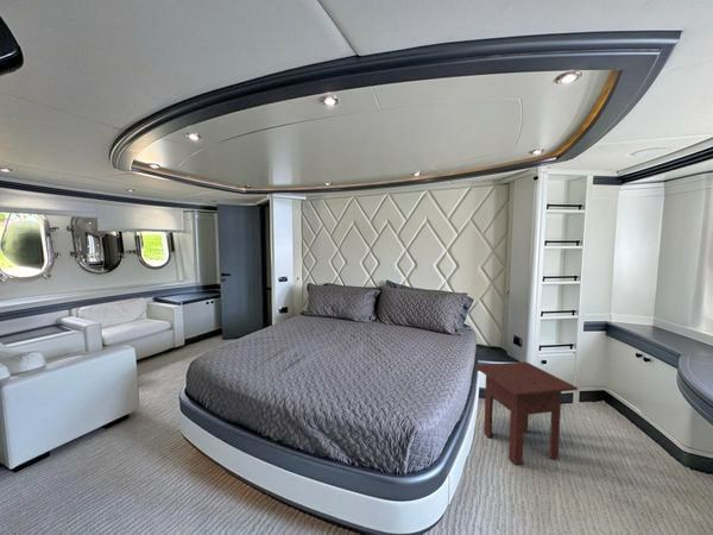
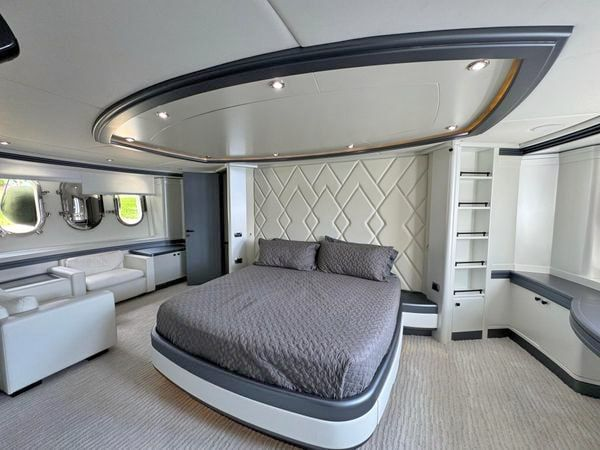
- side table [473,360,579,466]
